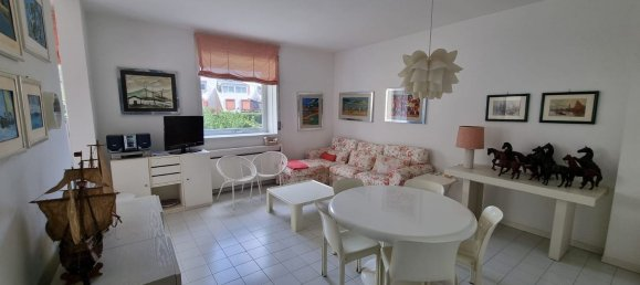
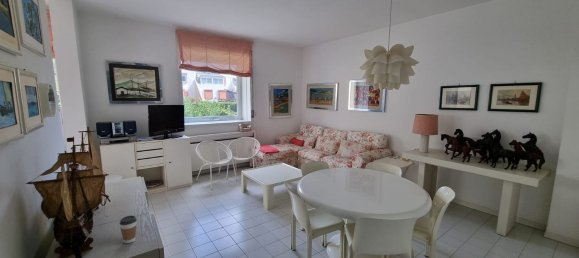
+ coffee cup [118,215,138,244]
